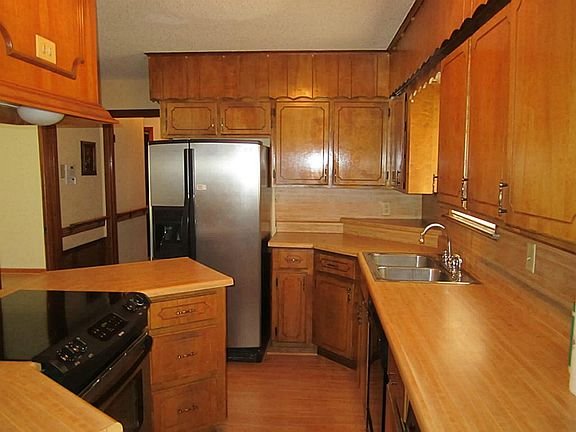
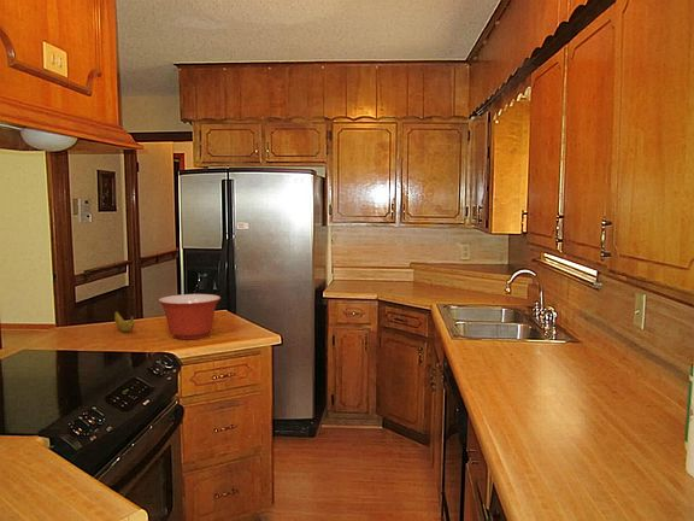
+ mixing bowl [158,293,222,340]
+ banana [113,310,135,333]
